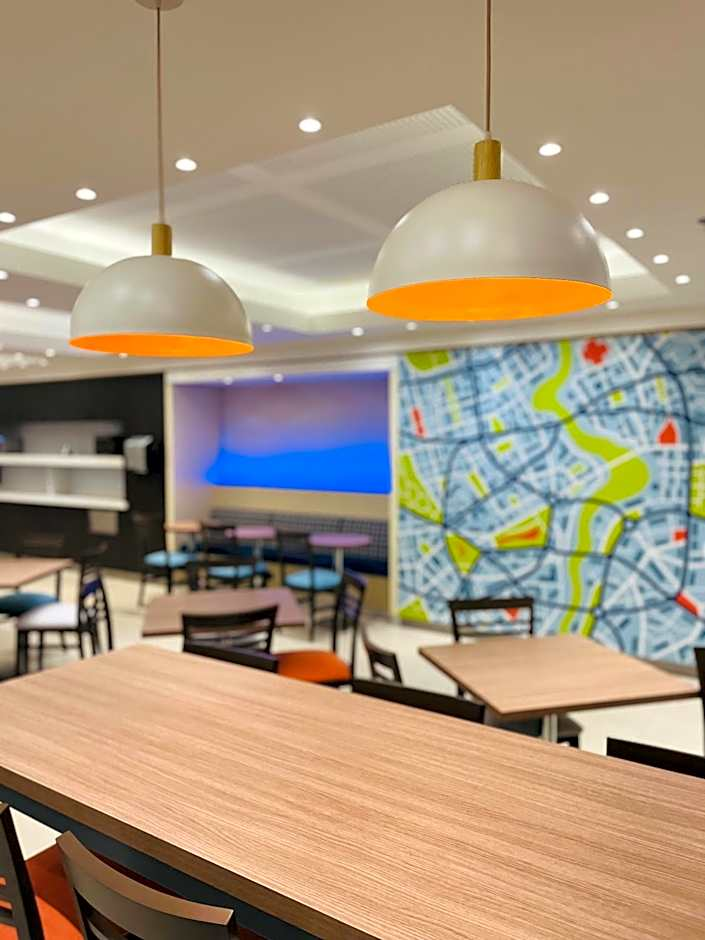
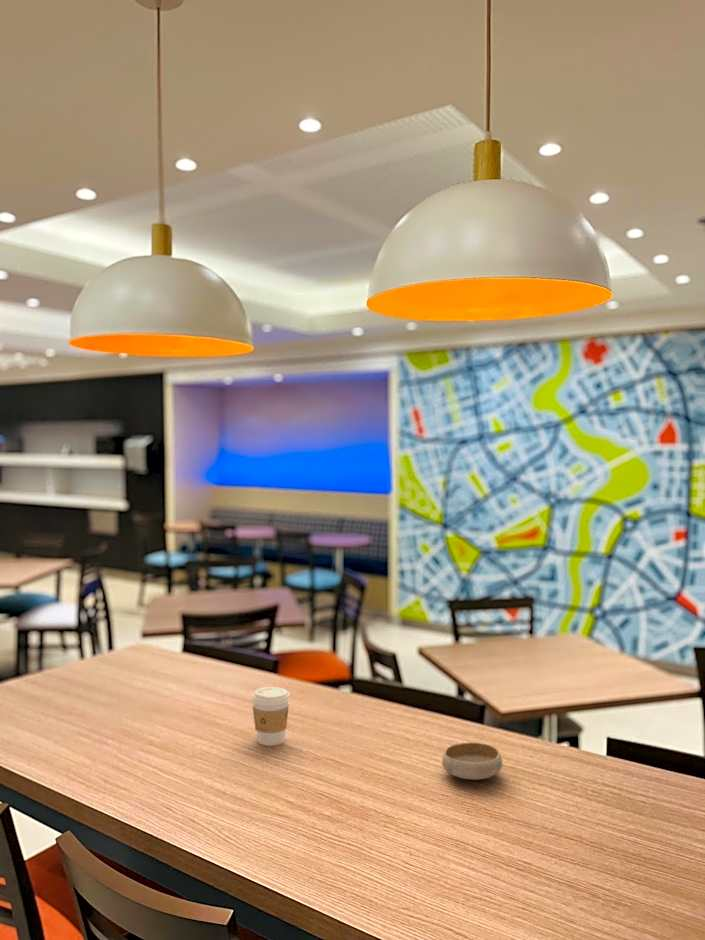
+ bowl [442,741,503,781]
+ coffee cup [251,686,291,747]
